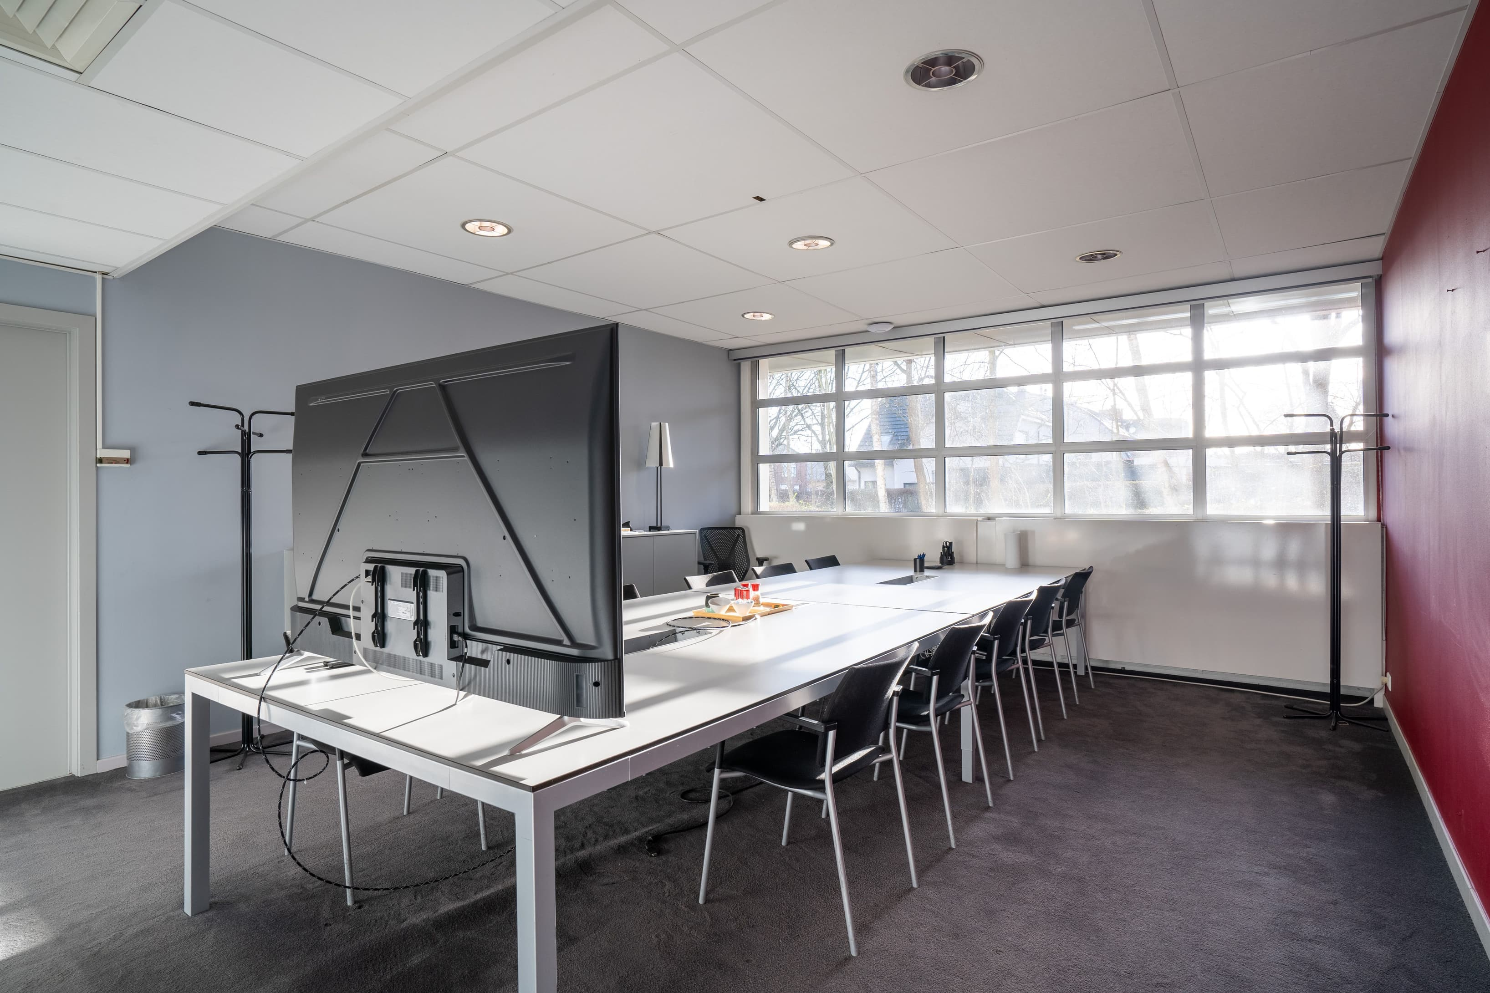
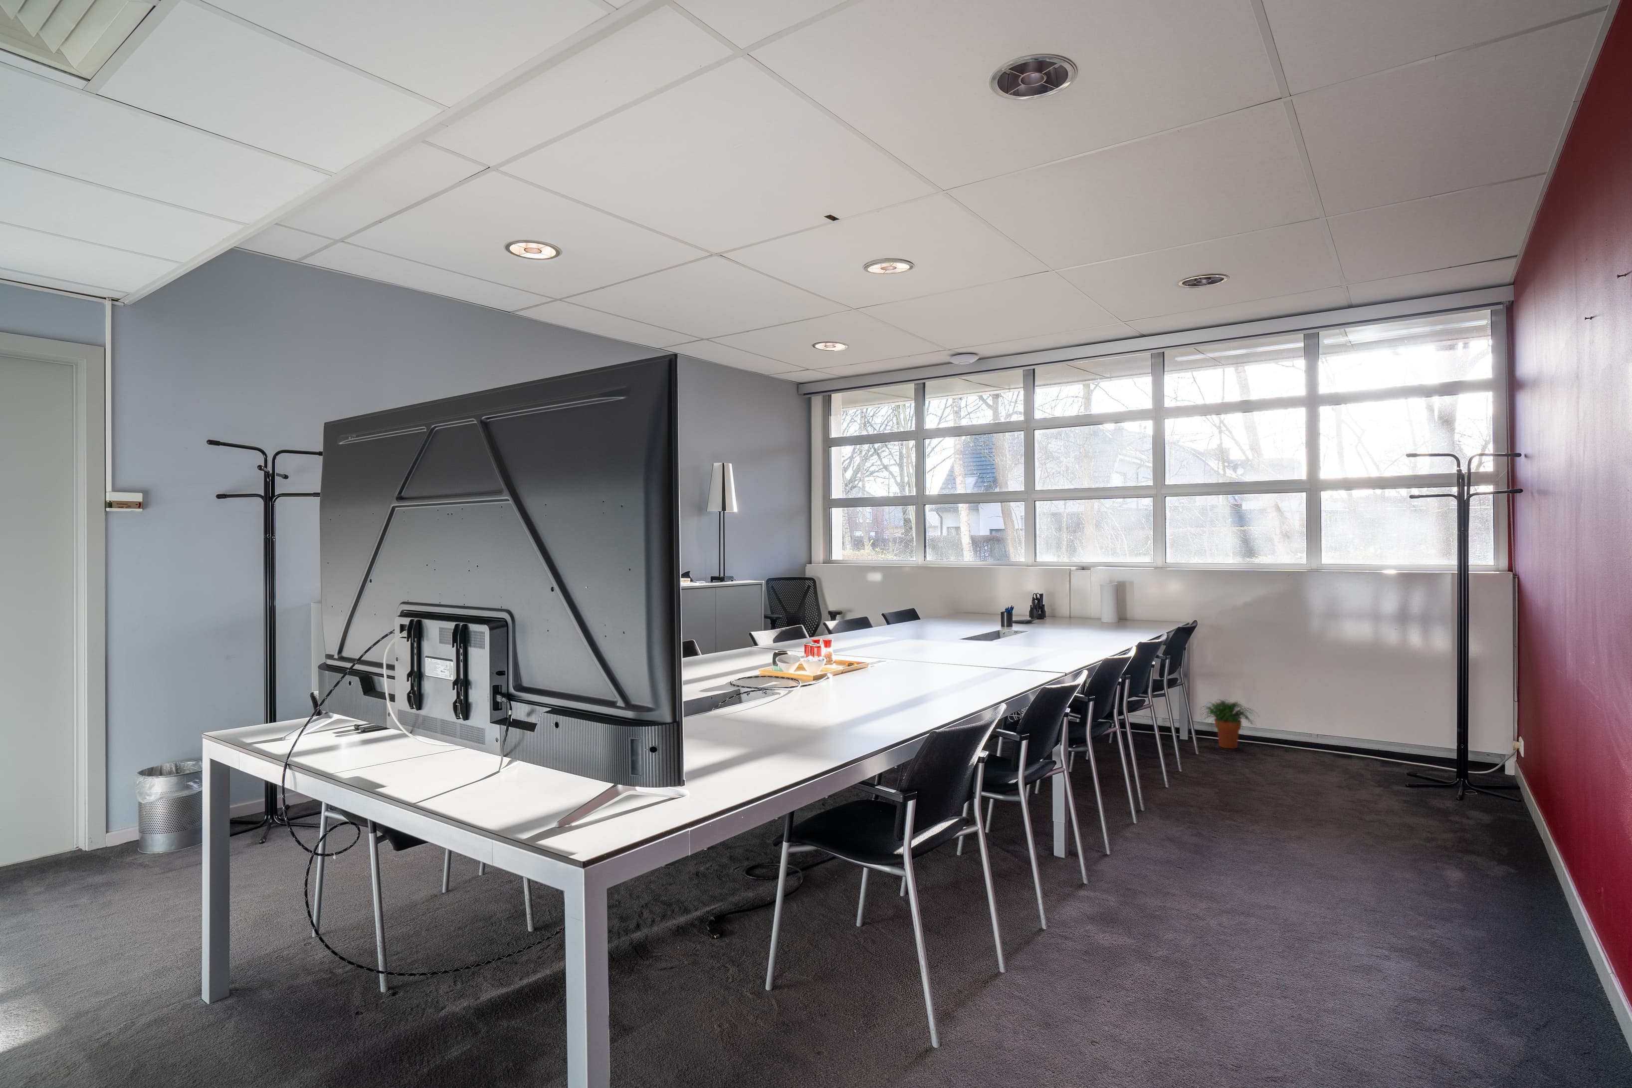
+ potted plant [1198,698,1260,749]
